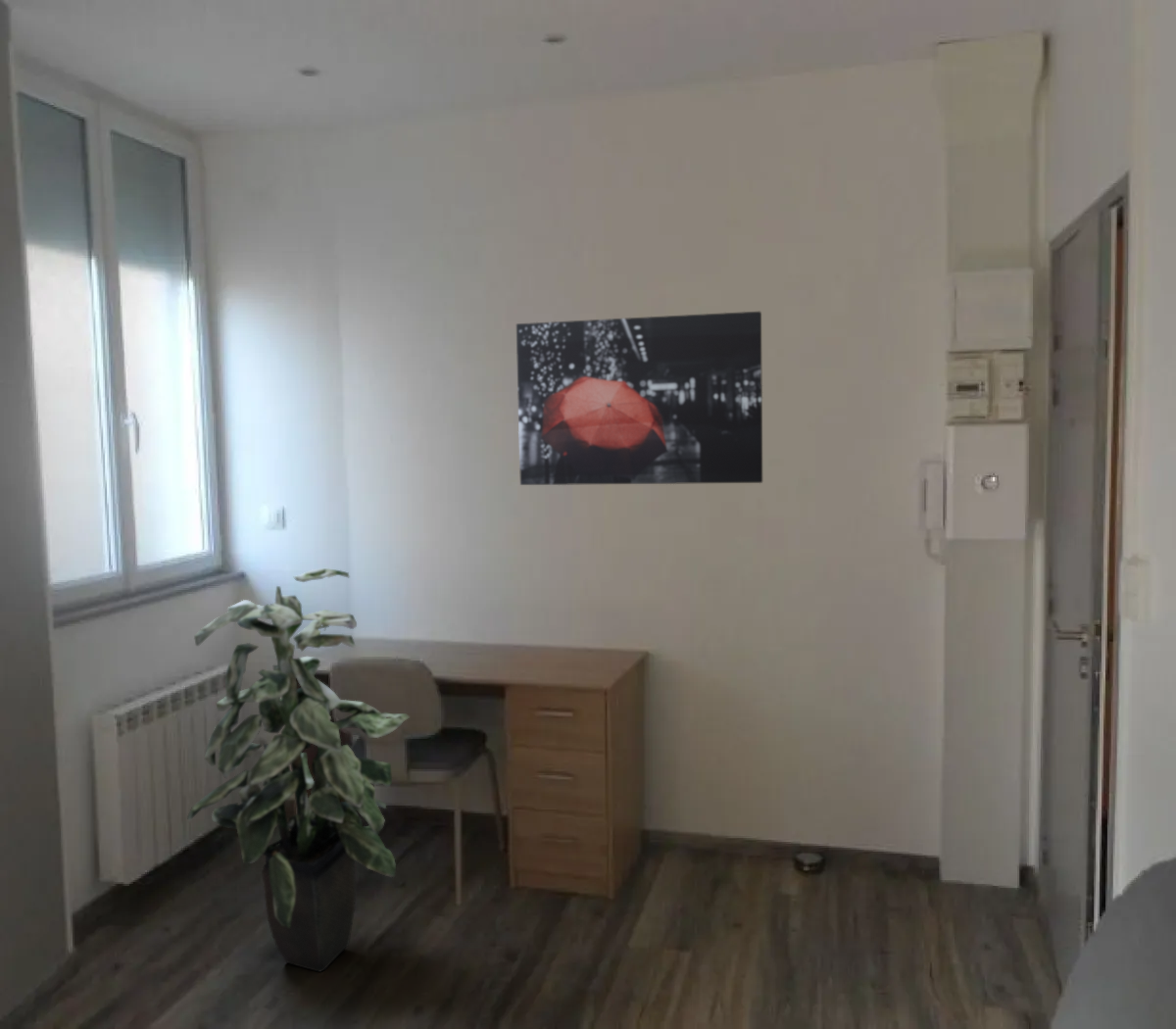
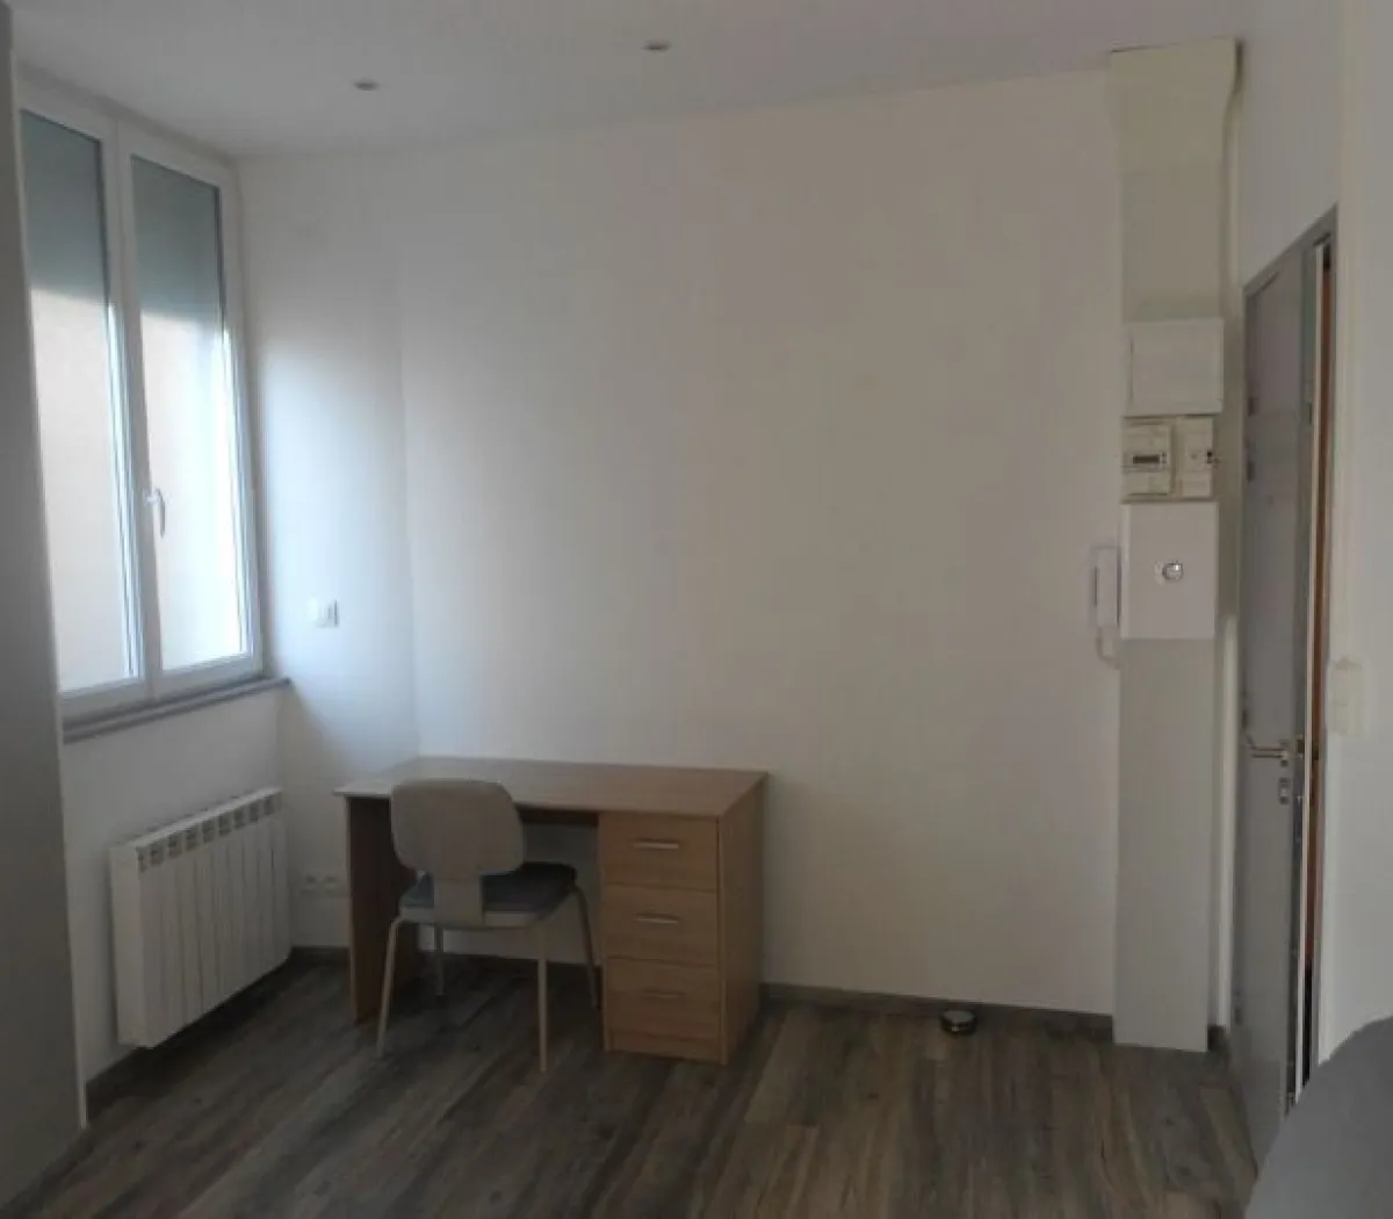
- wall art [515,311,763,486]
- indoor plant [186,567,411,973]
